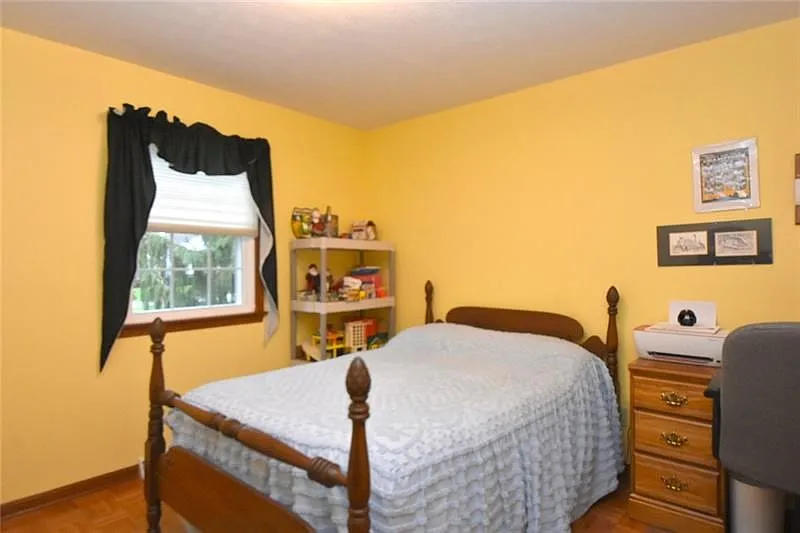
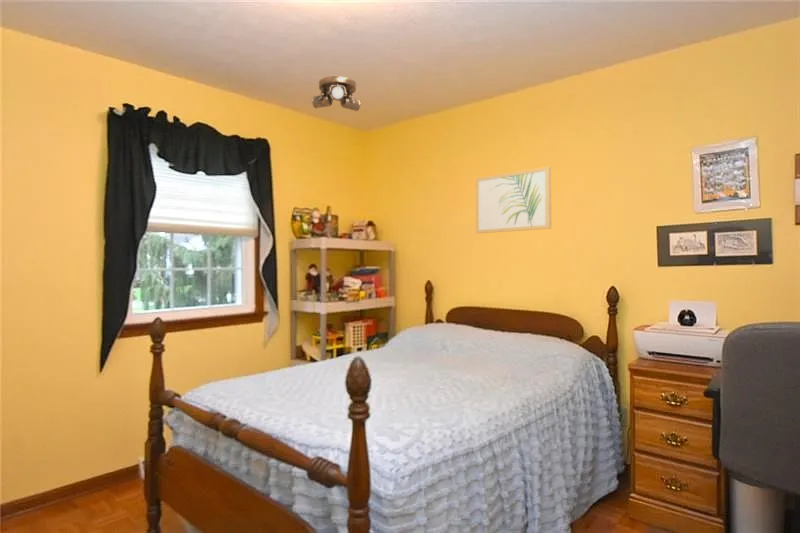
+ wall art [475,166,552,234]
+ ceiling light [311,75,362,112]
